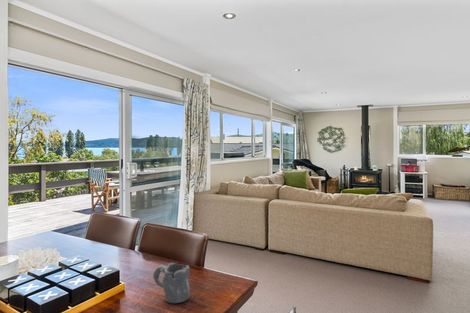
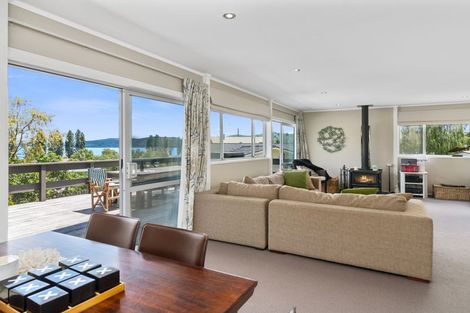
- mug [152,262,191,304]
